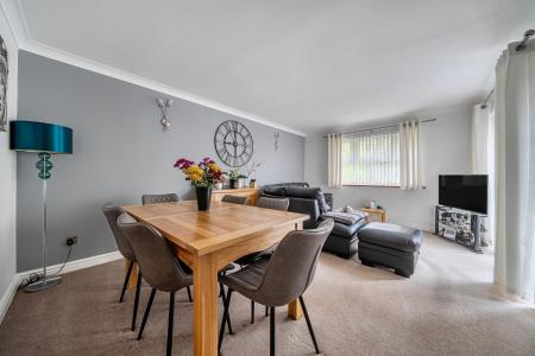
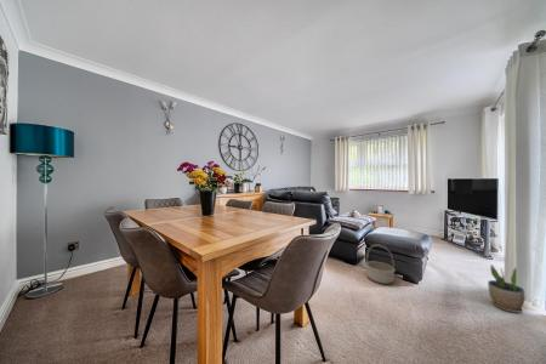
+ potted plant [487,263,525,314]
+ basket [364,243,397,285]
